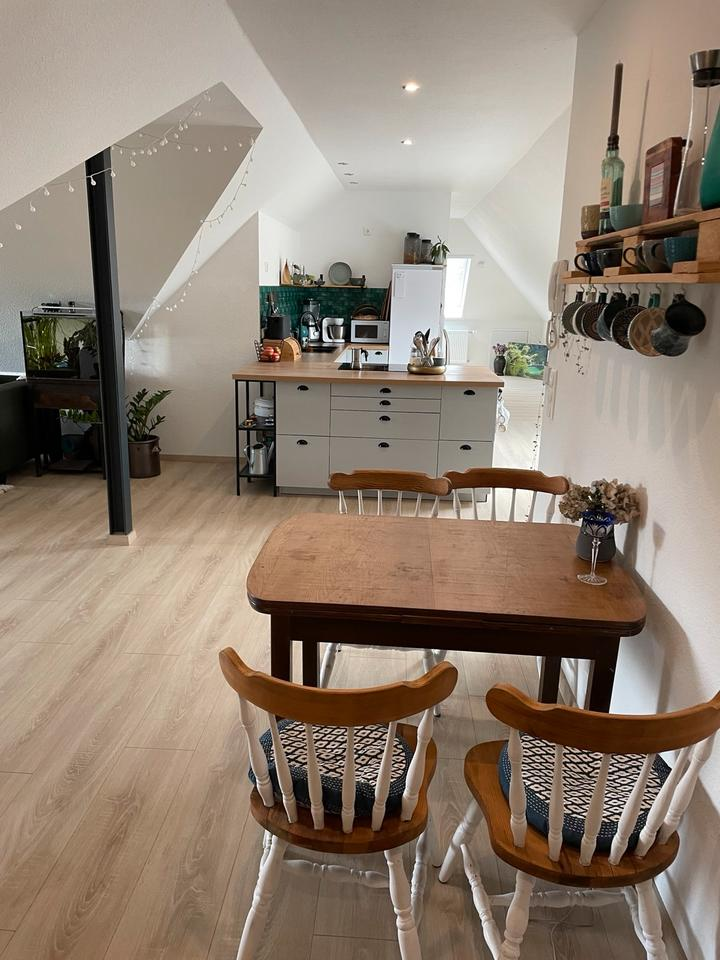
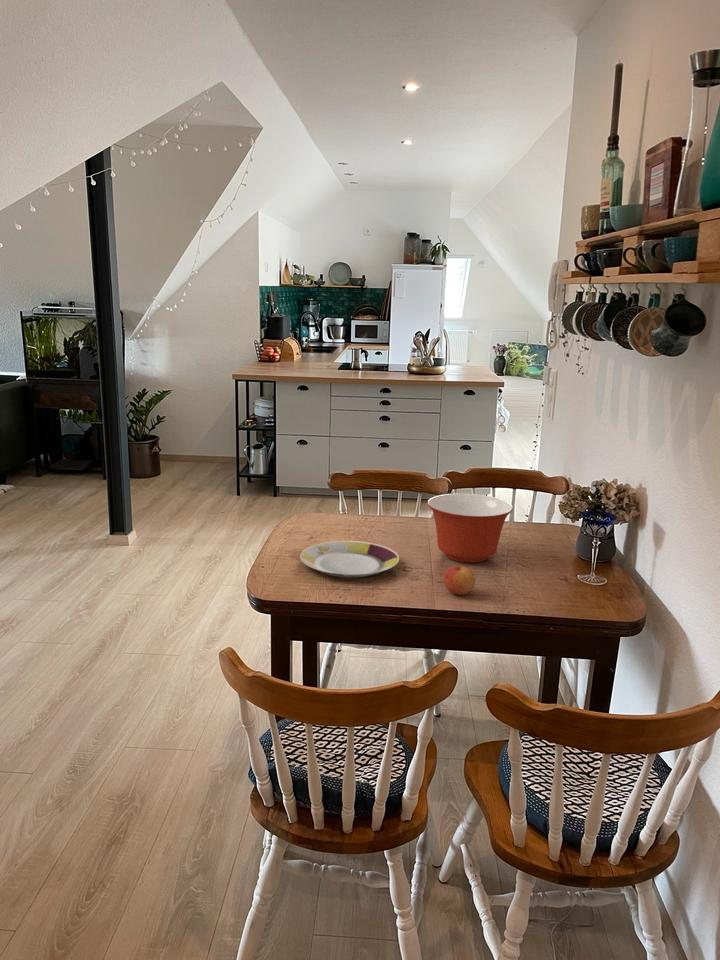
+ apple [443,563,476,596]
+ mixing bowl [426,493,514,563]
+ plate [299,540,400,578]
